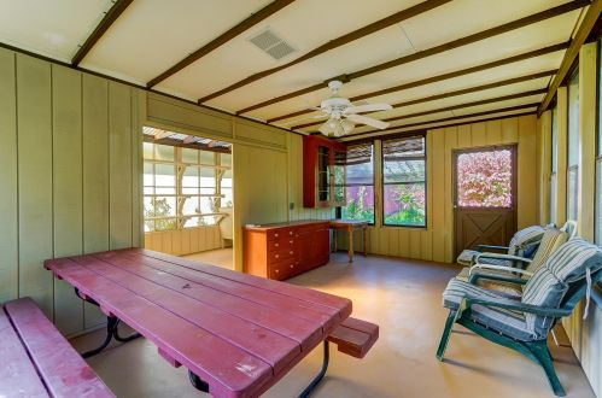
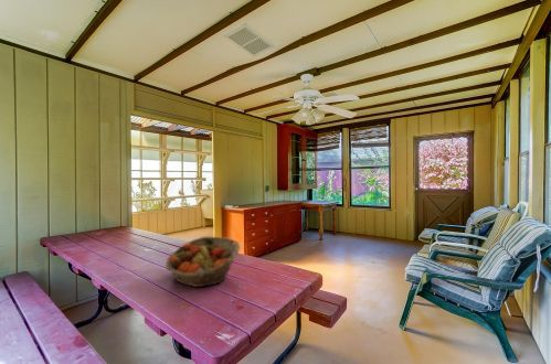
+ fruit basket [165,236,241,288]
